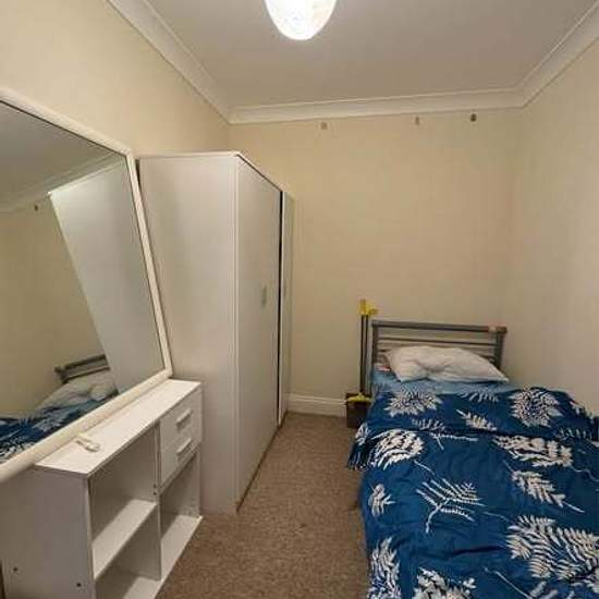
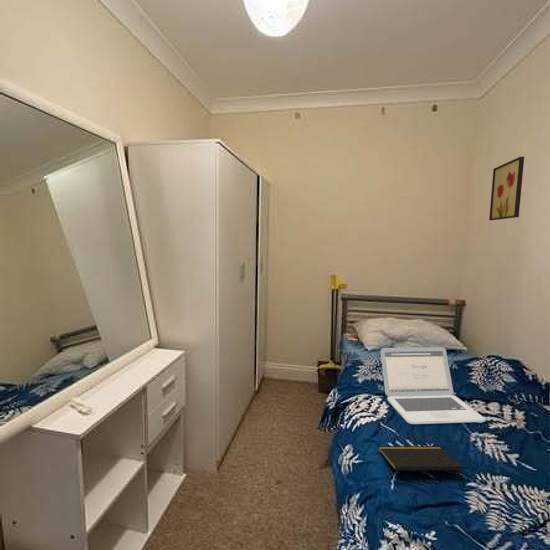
+ laptop [380,346,486,425]
+ wall art [488,156,525,221]
+ notepad [378,445,464,479]
